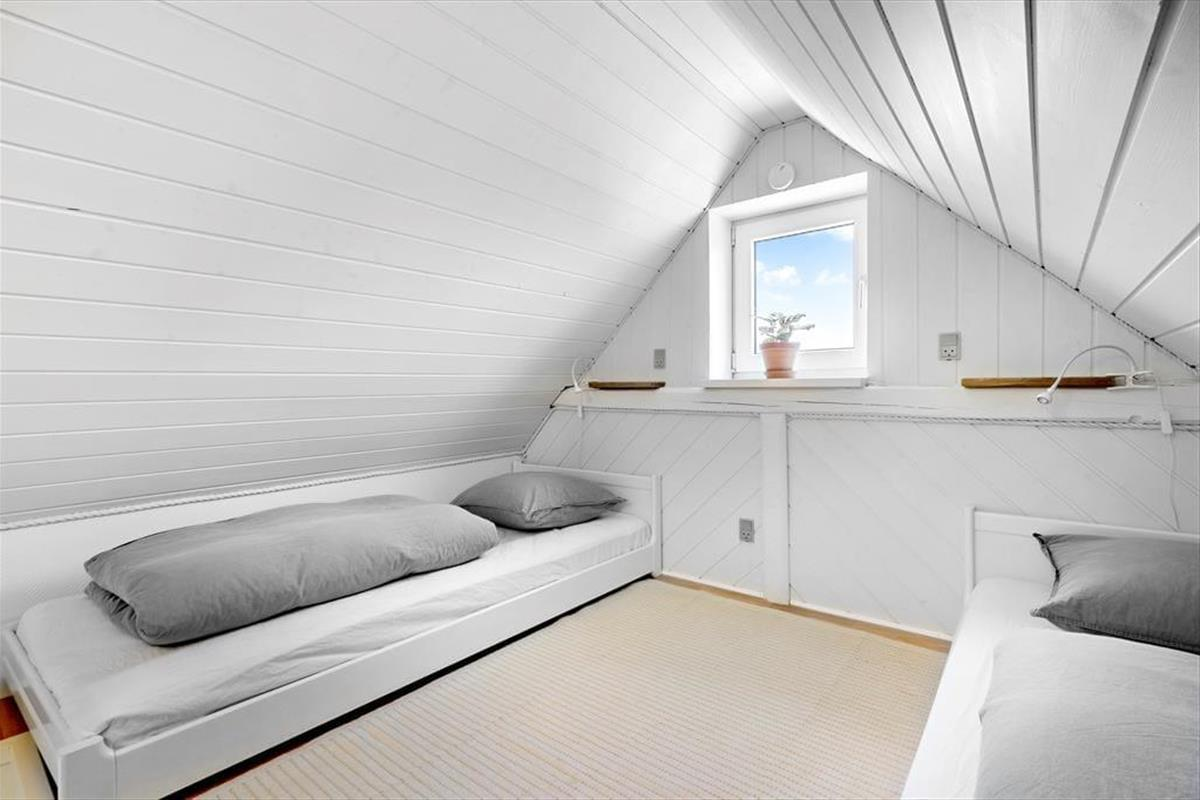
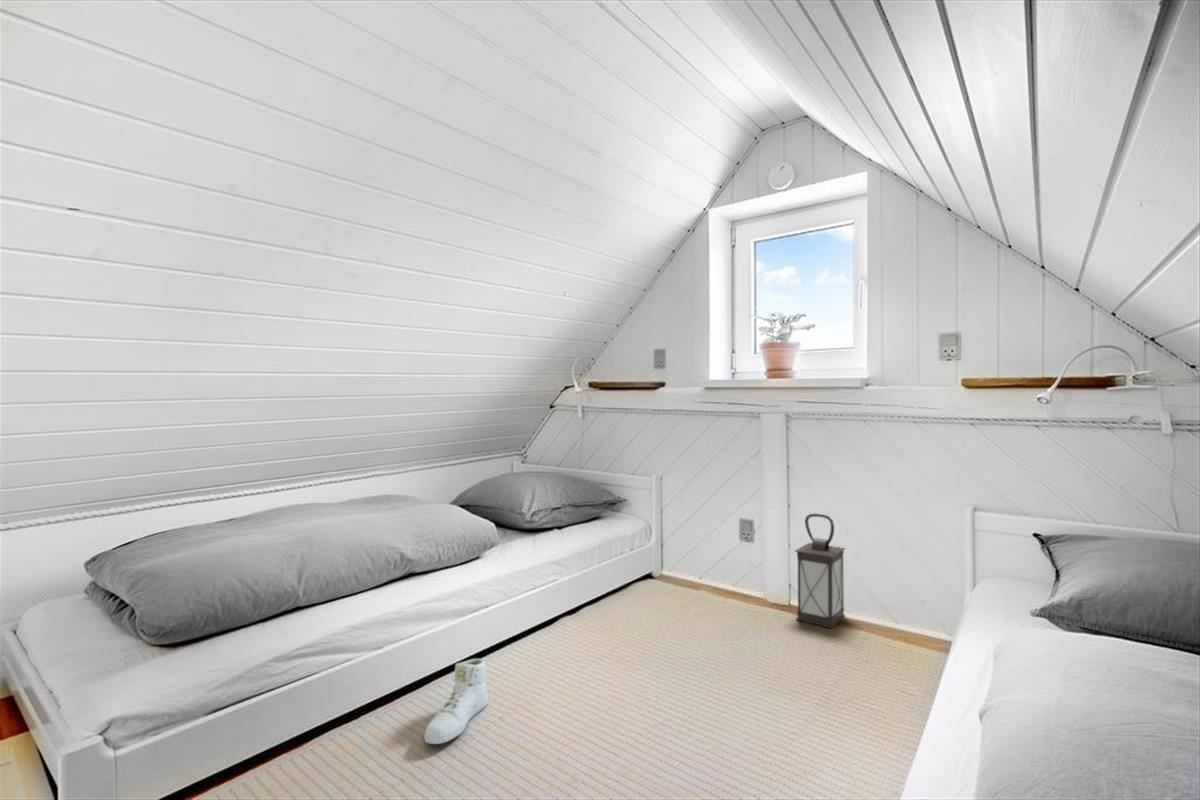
+ lantern [794,512,846,629]
+ sneaker [423,658,489,745]
